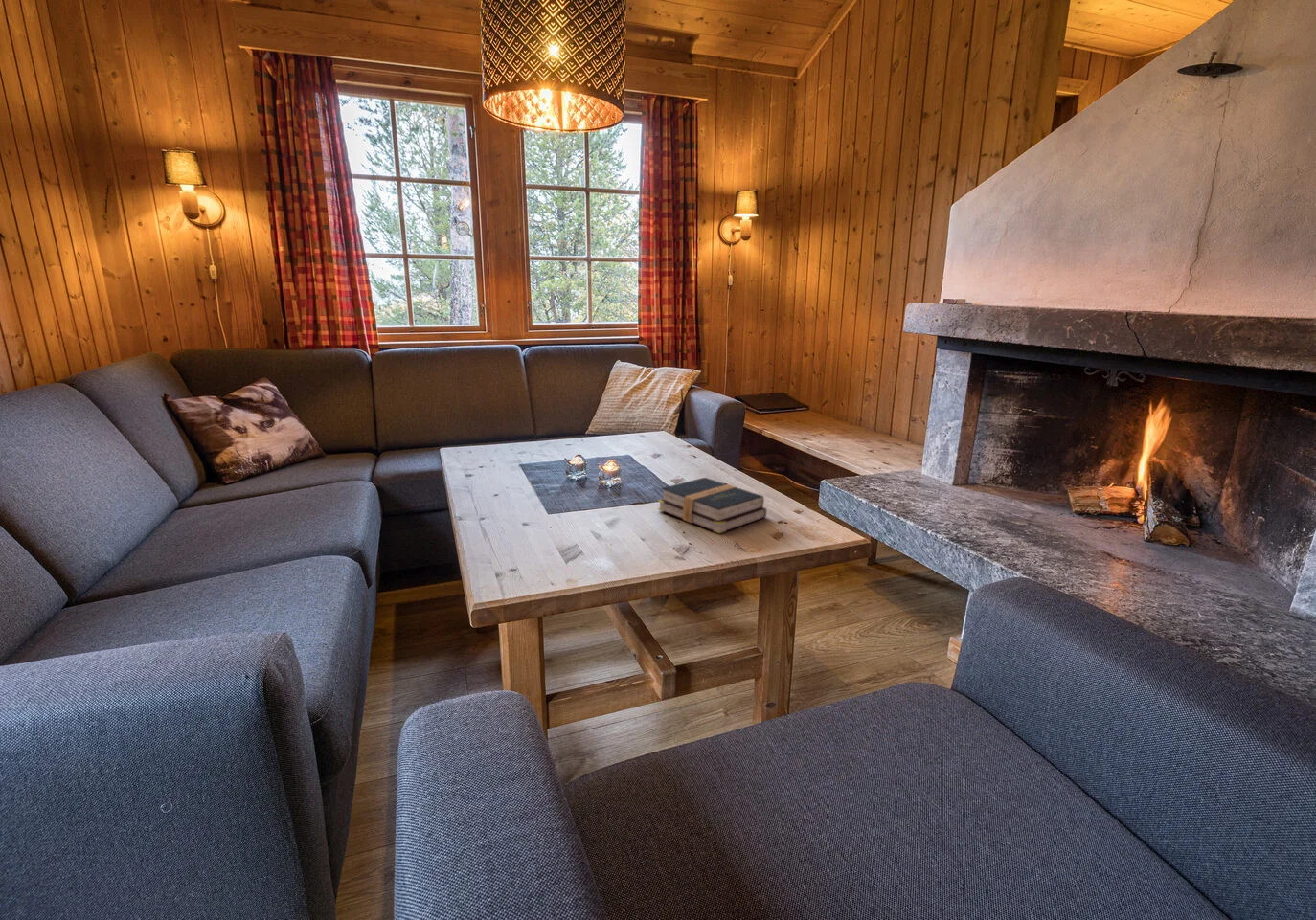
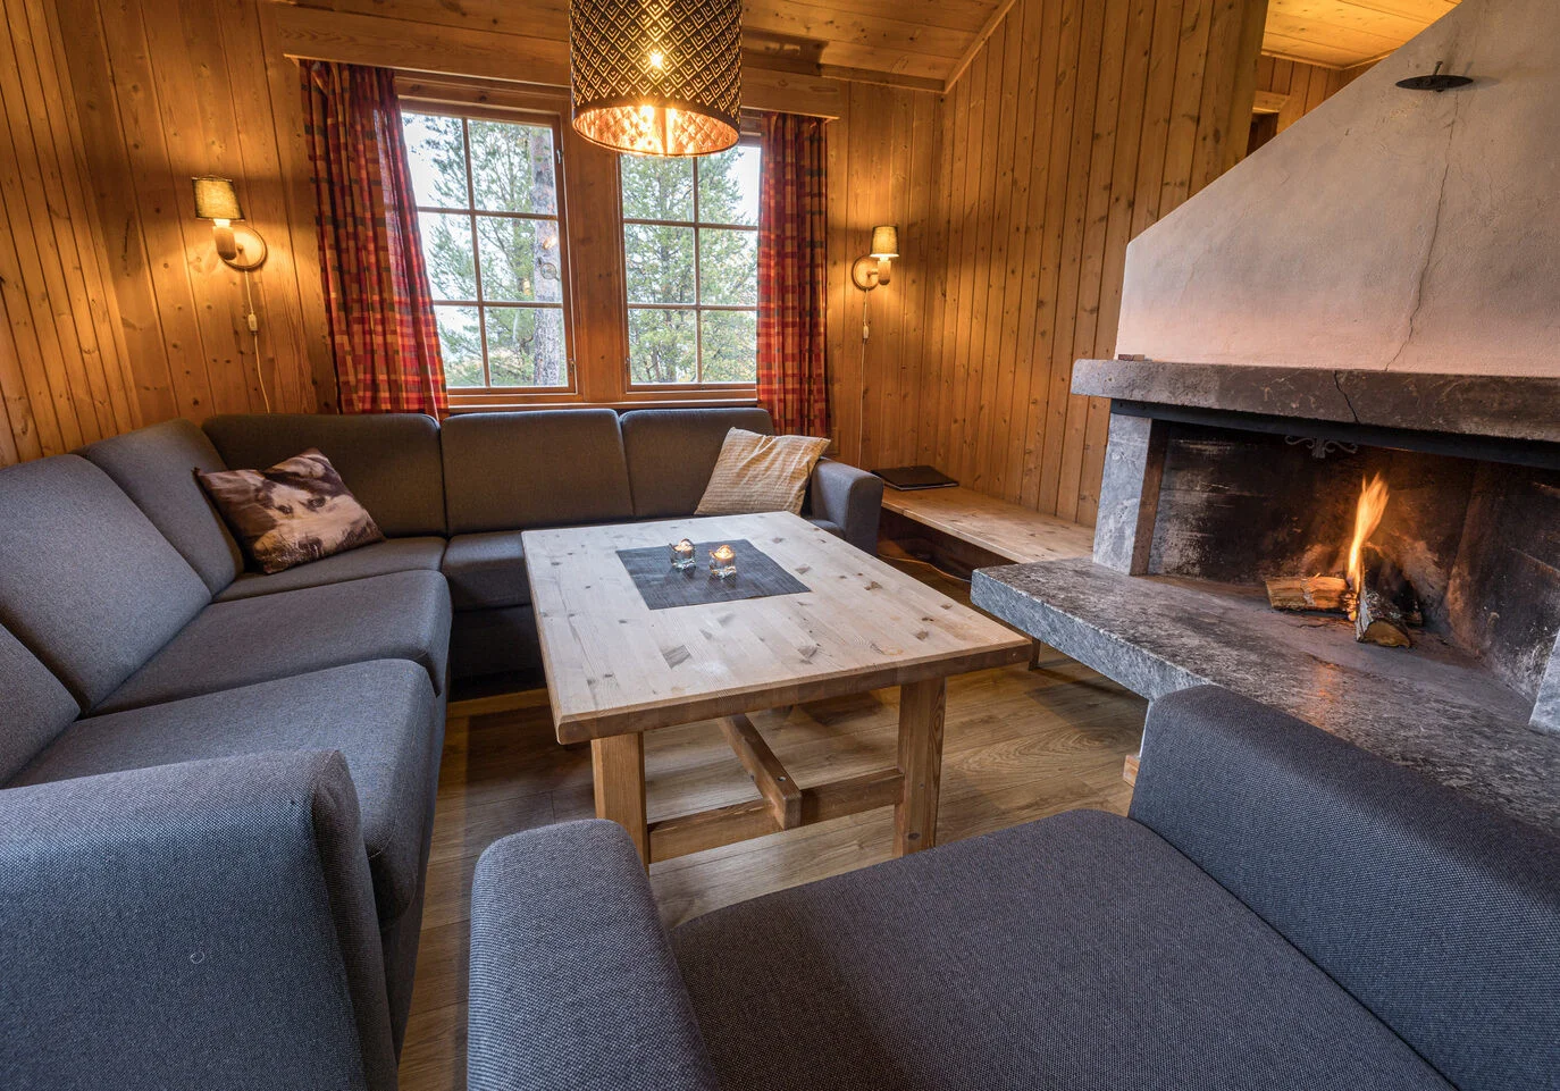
- hardback book [657,477,767,534]
